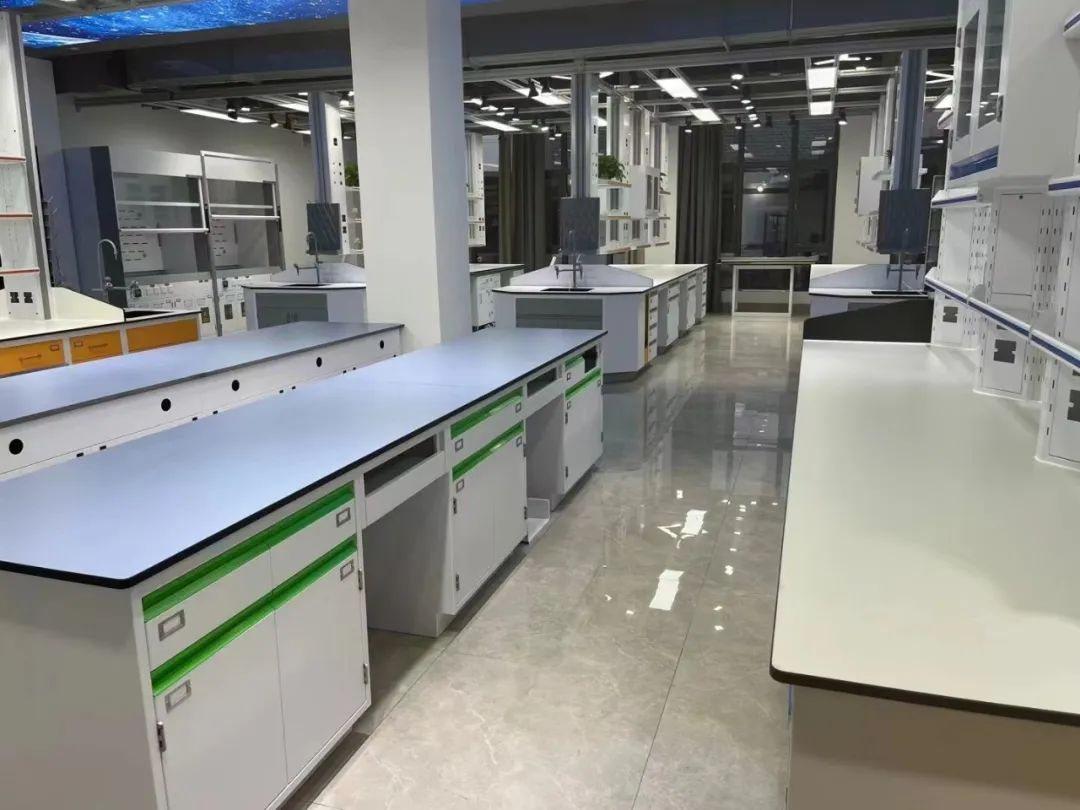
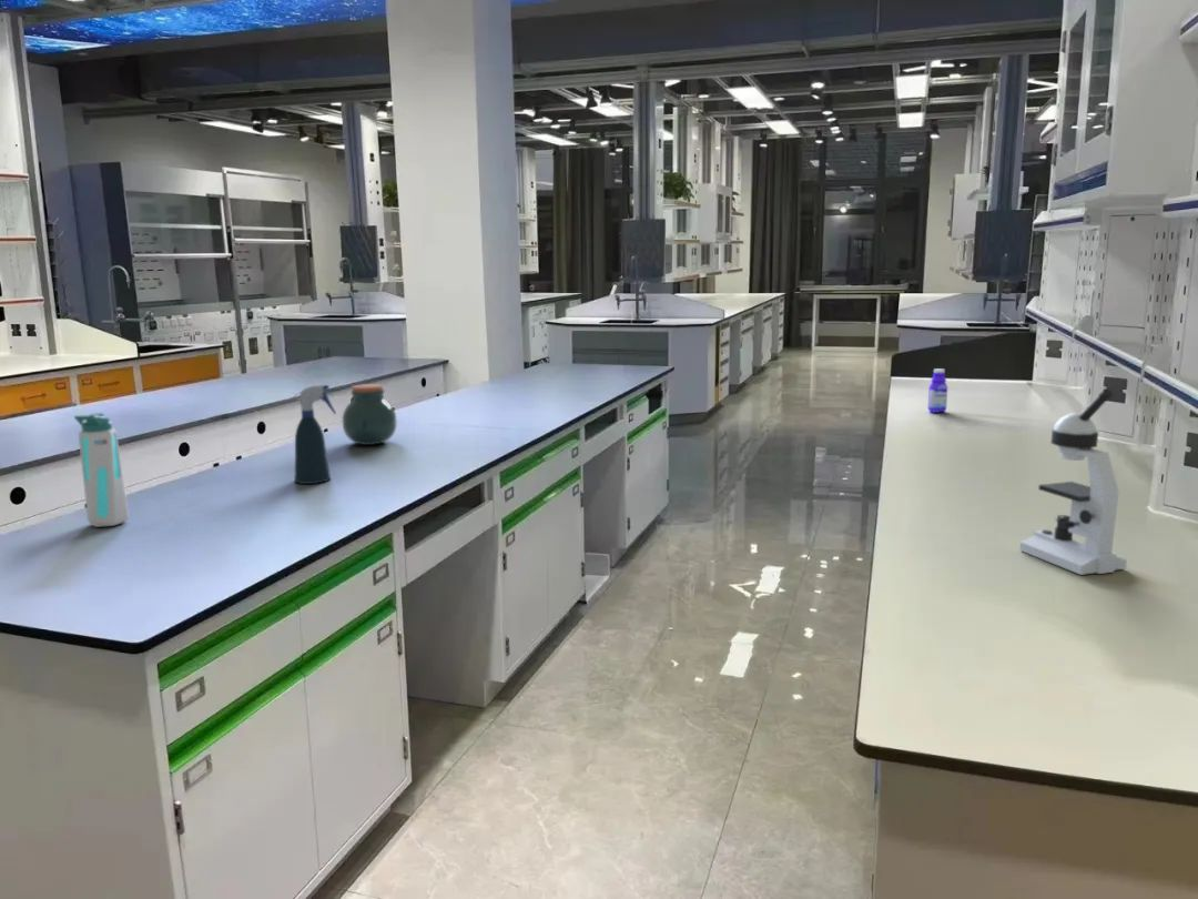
+ spray bottle [290,384,337,485]
+ microscope [1018,387,1128,576]
+ bottle [927,367,948,414]
+ water bottle [73,412,130,528]
+ jar [342,383,398,446]
